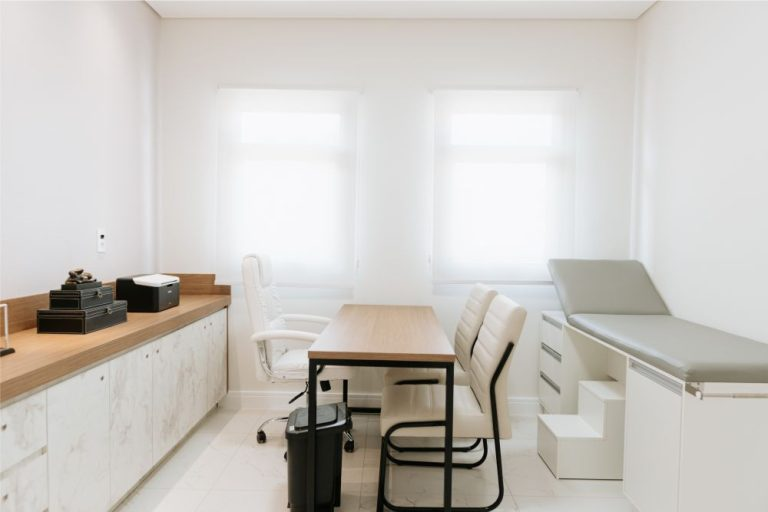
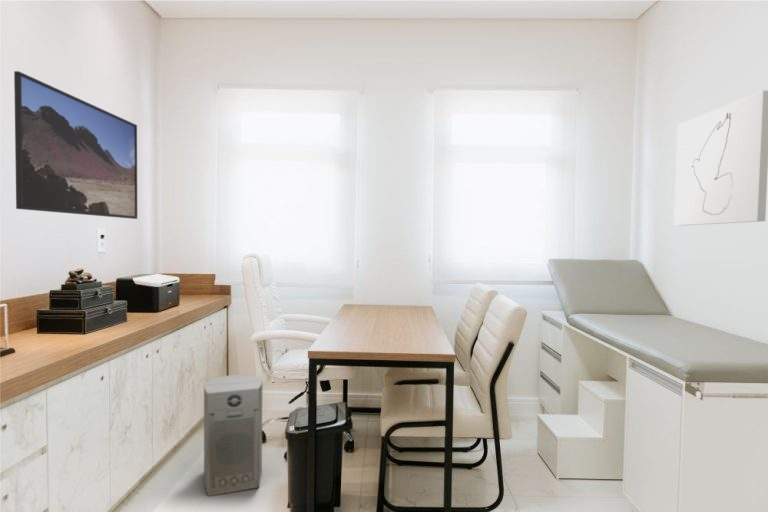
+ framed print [13,70,138,220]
+ wall art [673,89,768,227]
+ fan [203,374,263,497]
